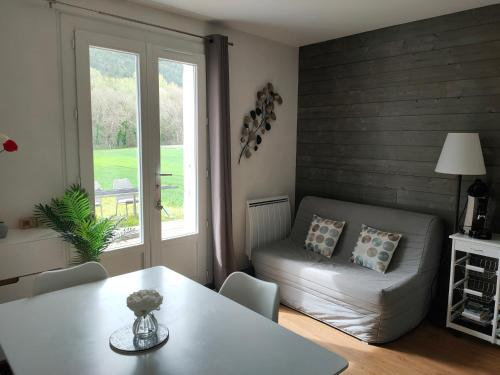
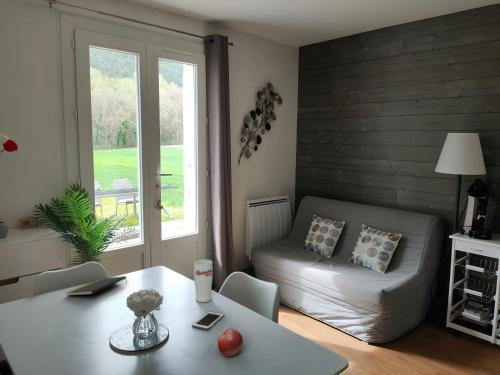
+ cell phone [191,310,225,331]
+ cup [193,258,214,303]
+ notepad [65,275,128,297]
+ fruit [216,328,244,358]
